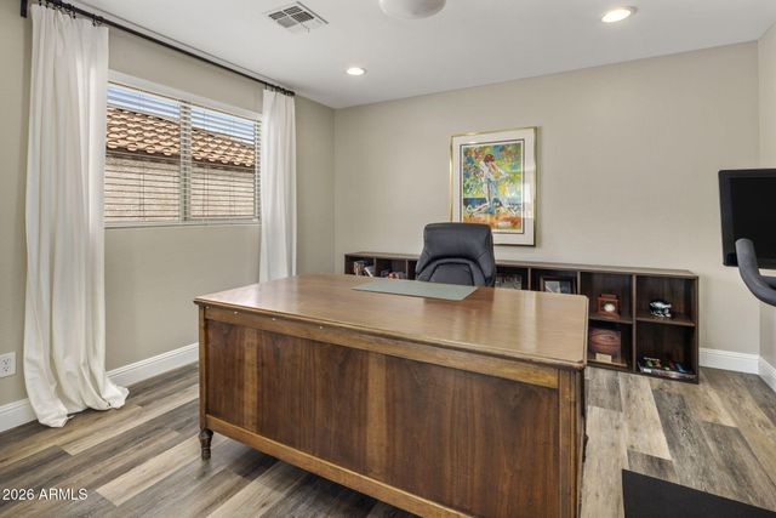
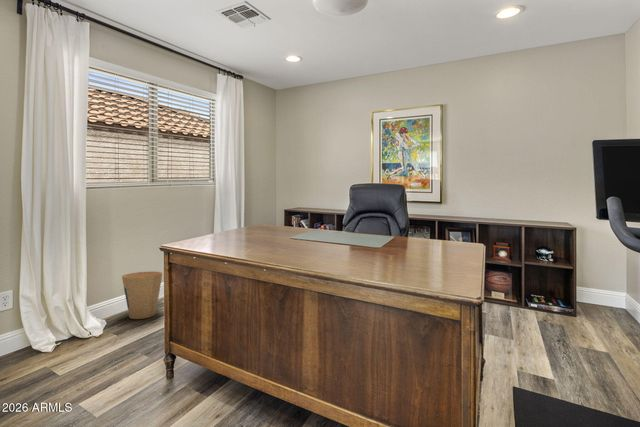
+ trash can [121,271,163,320]
